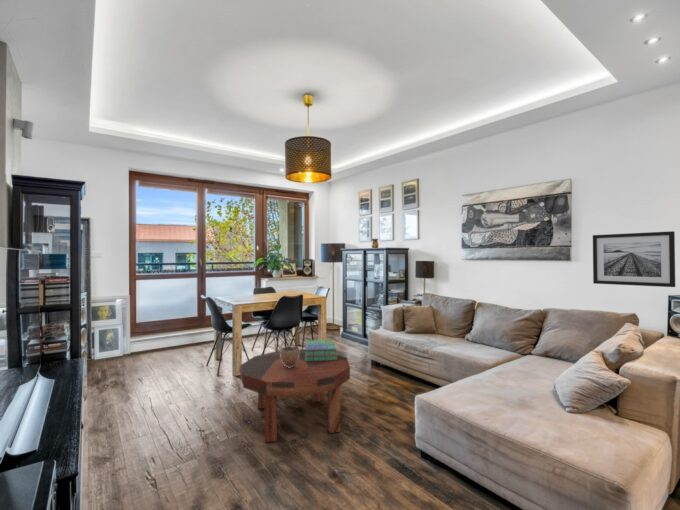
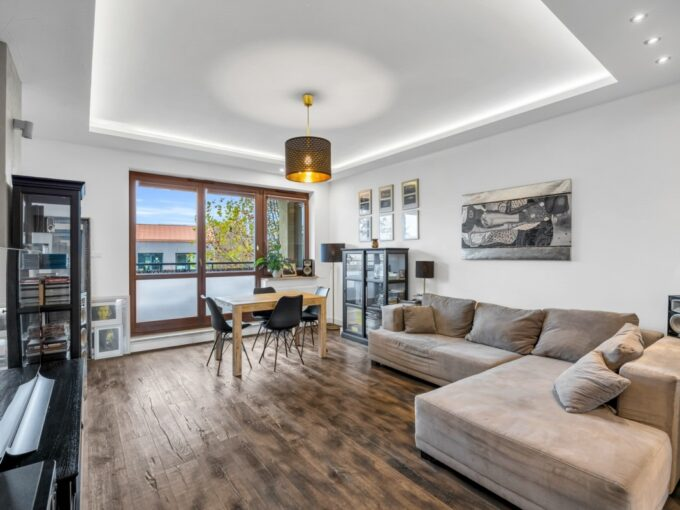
- decorative bowl [279,345,300,368]
- stack of books [304,339,338,361]
- wall art [592,230,676,288]
- coffee table [239,348,351,443]
